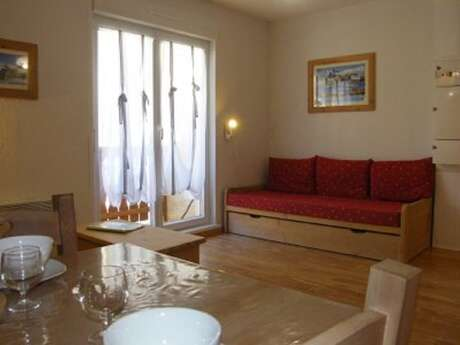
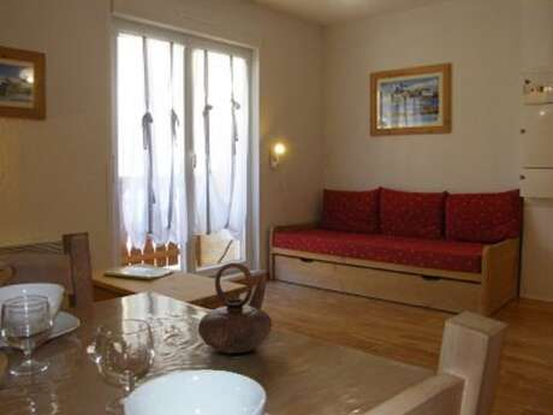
+ teapot [197,261,273,355]
